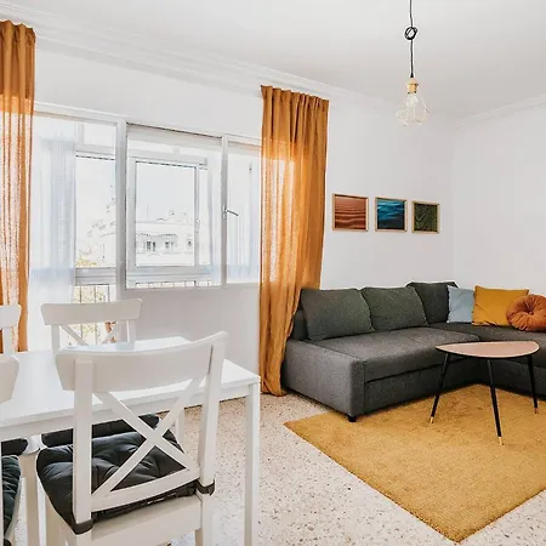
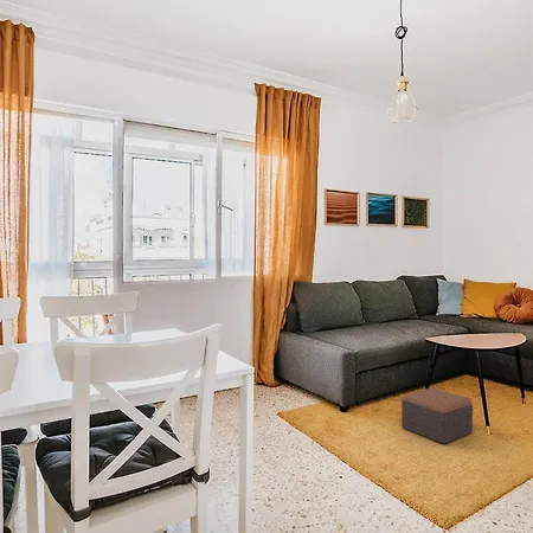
+ footstool [400,387,474,444]
